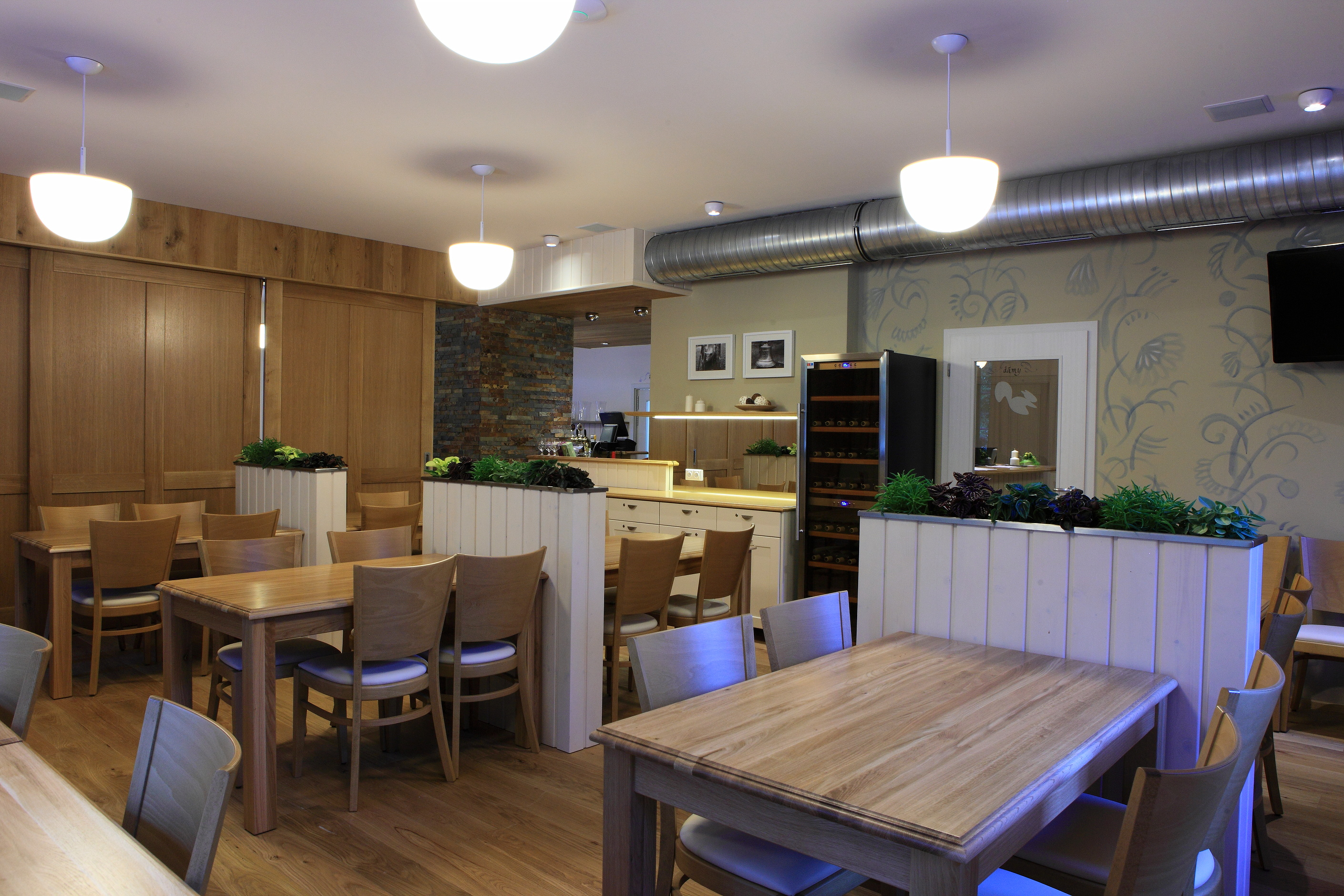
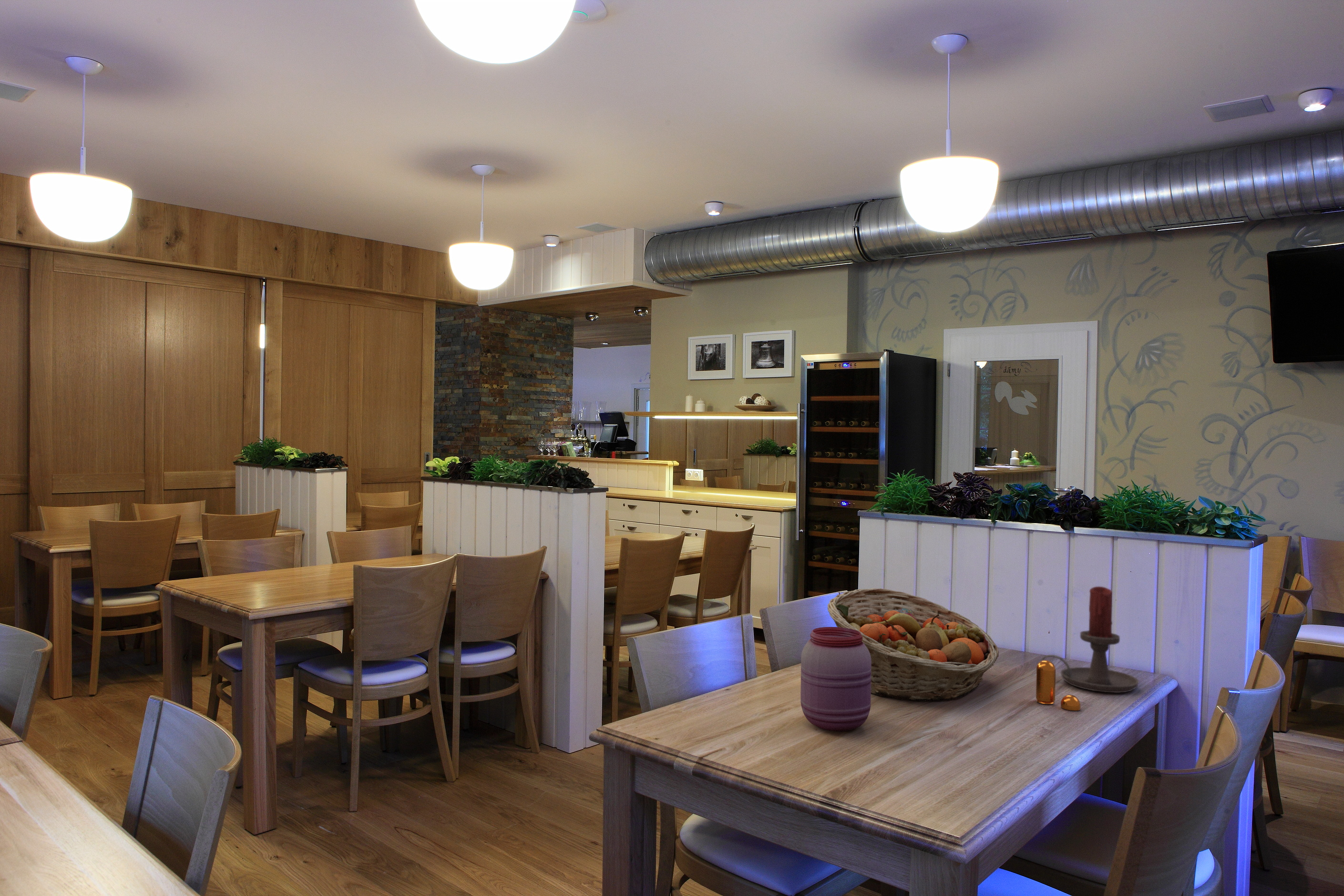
+ fruit basket [827,588,999,702]
+ candle holder [1040,586,1139,693]
+ jar [800,627,872,732]
+ pepper shaker [1036,659,1081,711]
